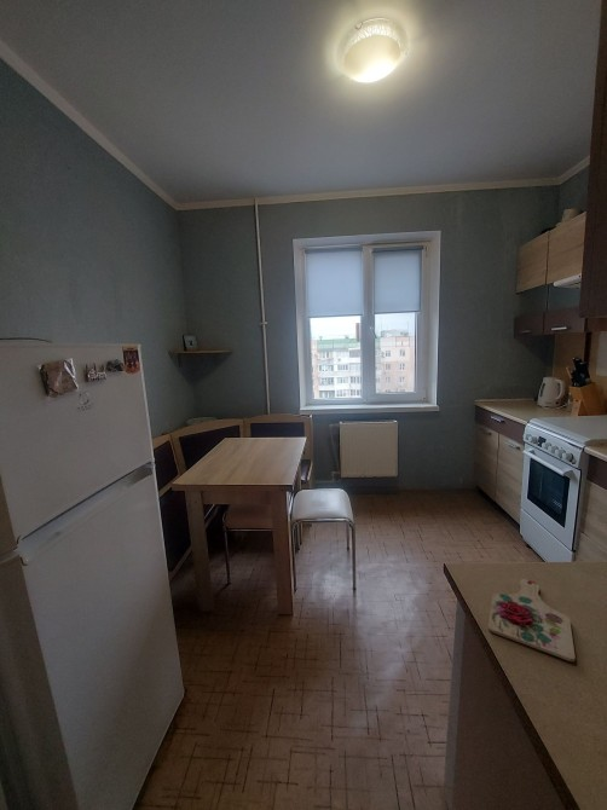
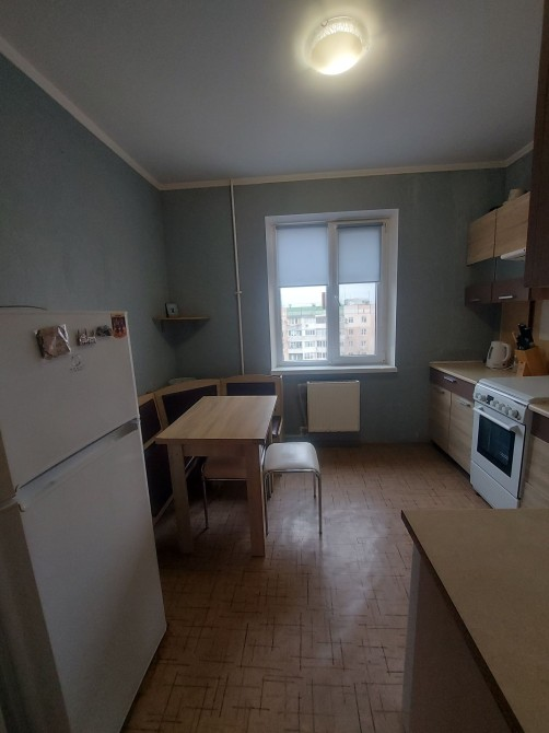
- cutting board [487,578,577,663]
